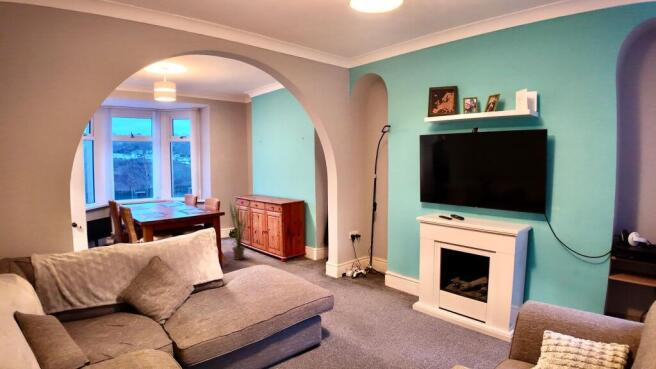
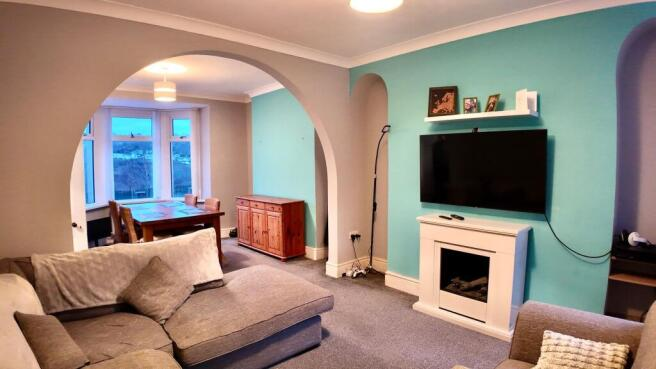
- house plant [228,197,259,261]
